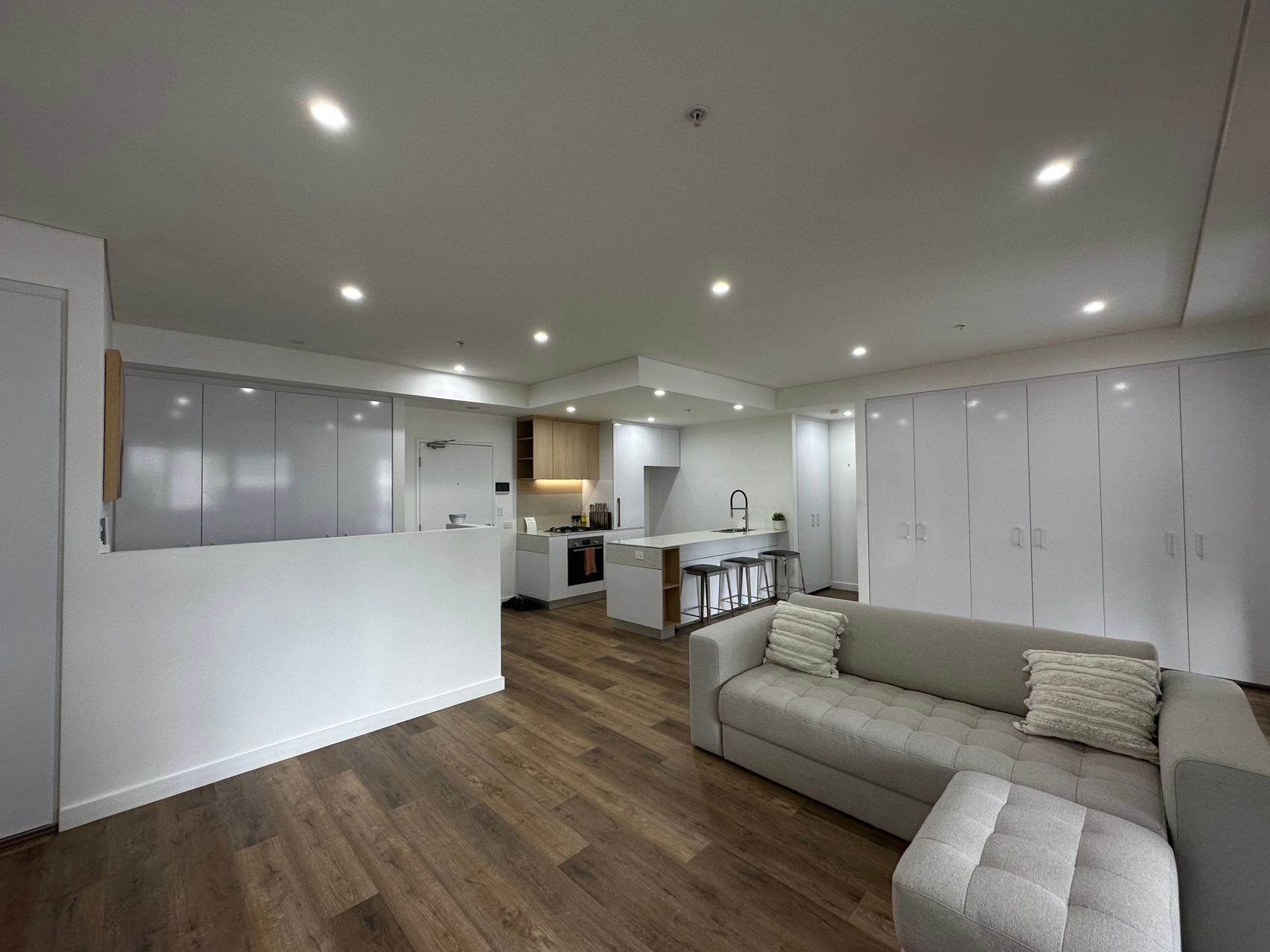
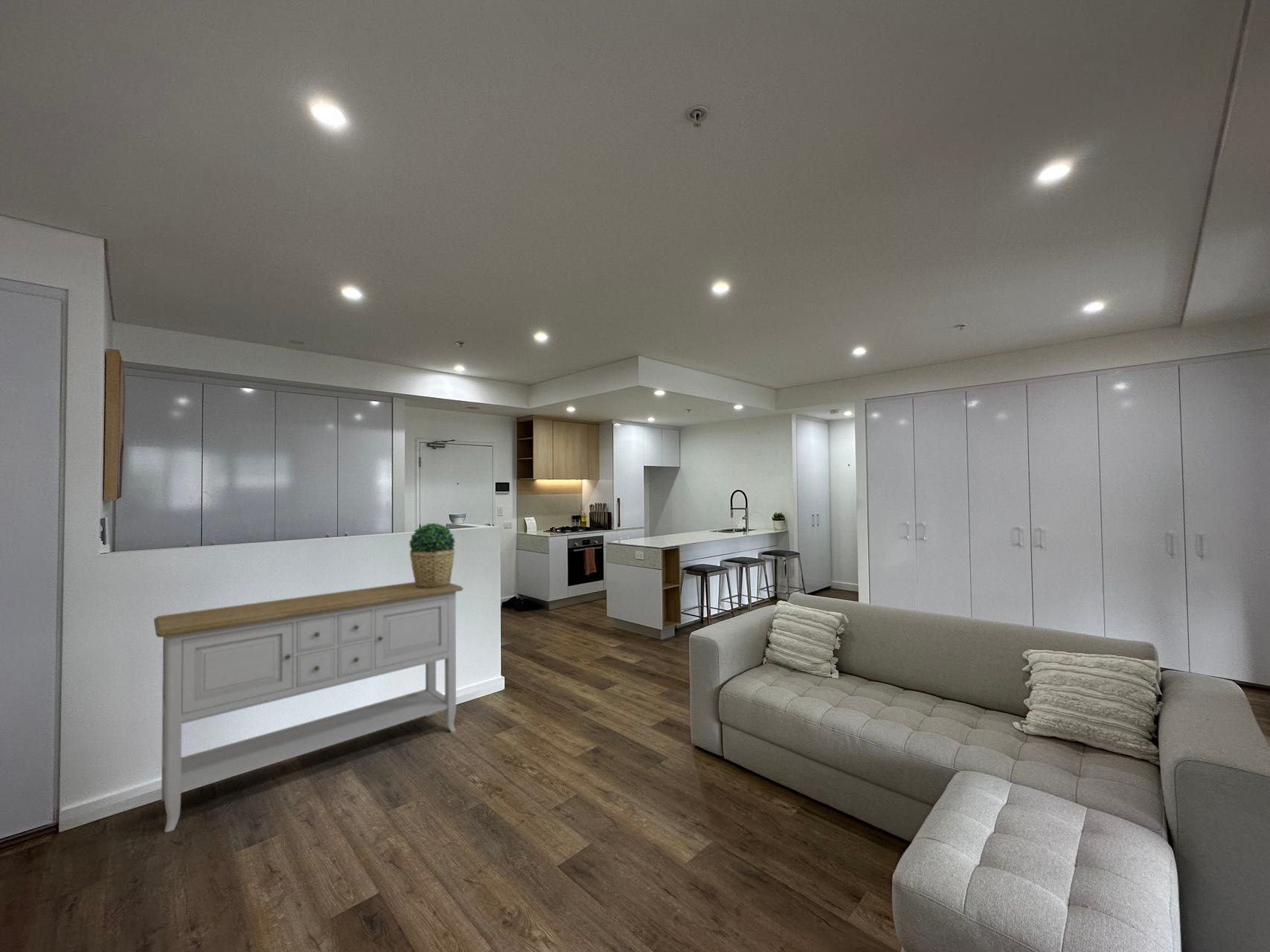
+ sideboard [153,582,464,833]
+ potted plant [408,522,456,588]
